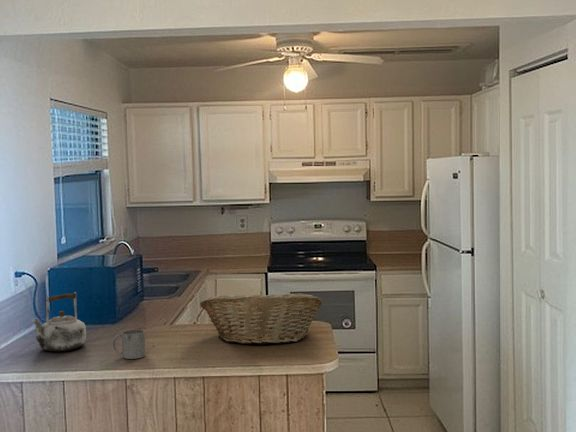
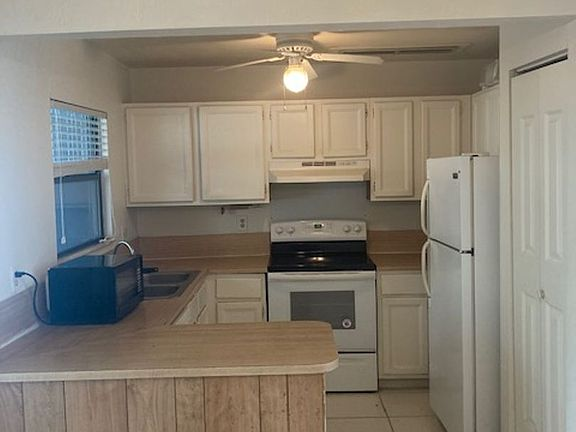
- fruit basket [199,291,324,346]
- mug [112,329,146,360]
- kettle [31,291,87,352]
